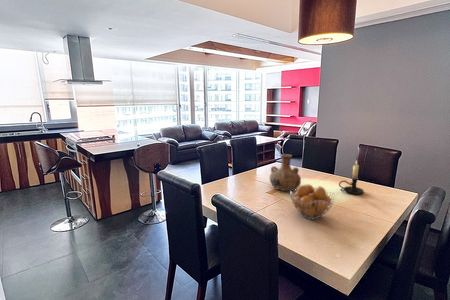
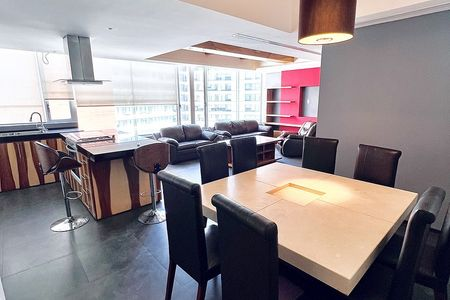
- fruit basket [289,183,336,220]
- vase [269,153,302,192]
- candle holder [338,159,365,196]
